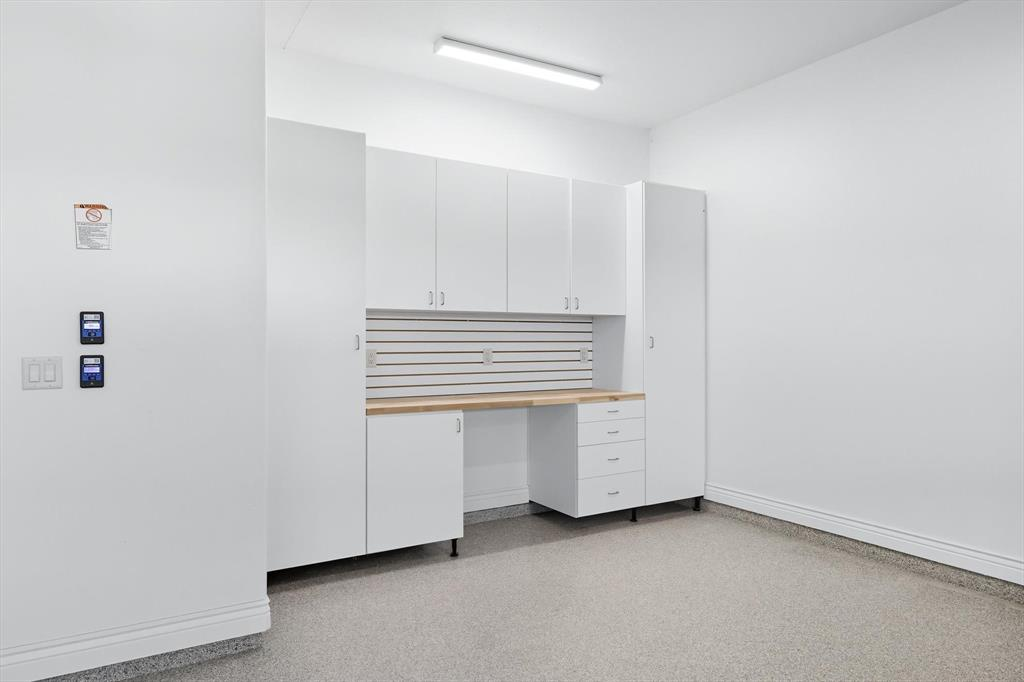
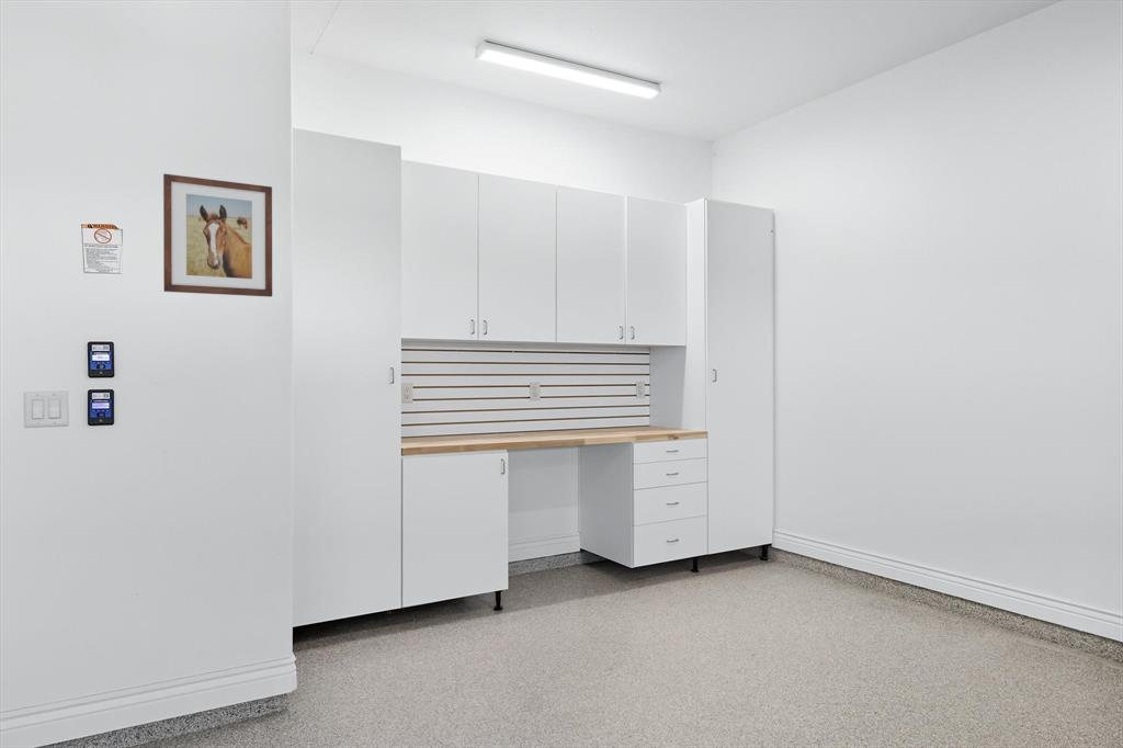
+ wall art [162,172,273,297]
